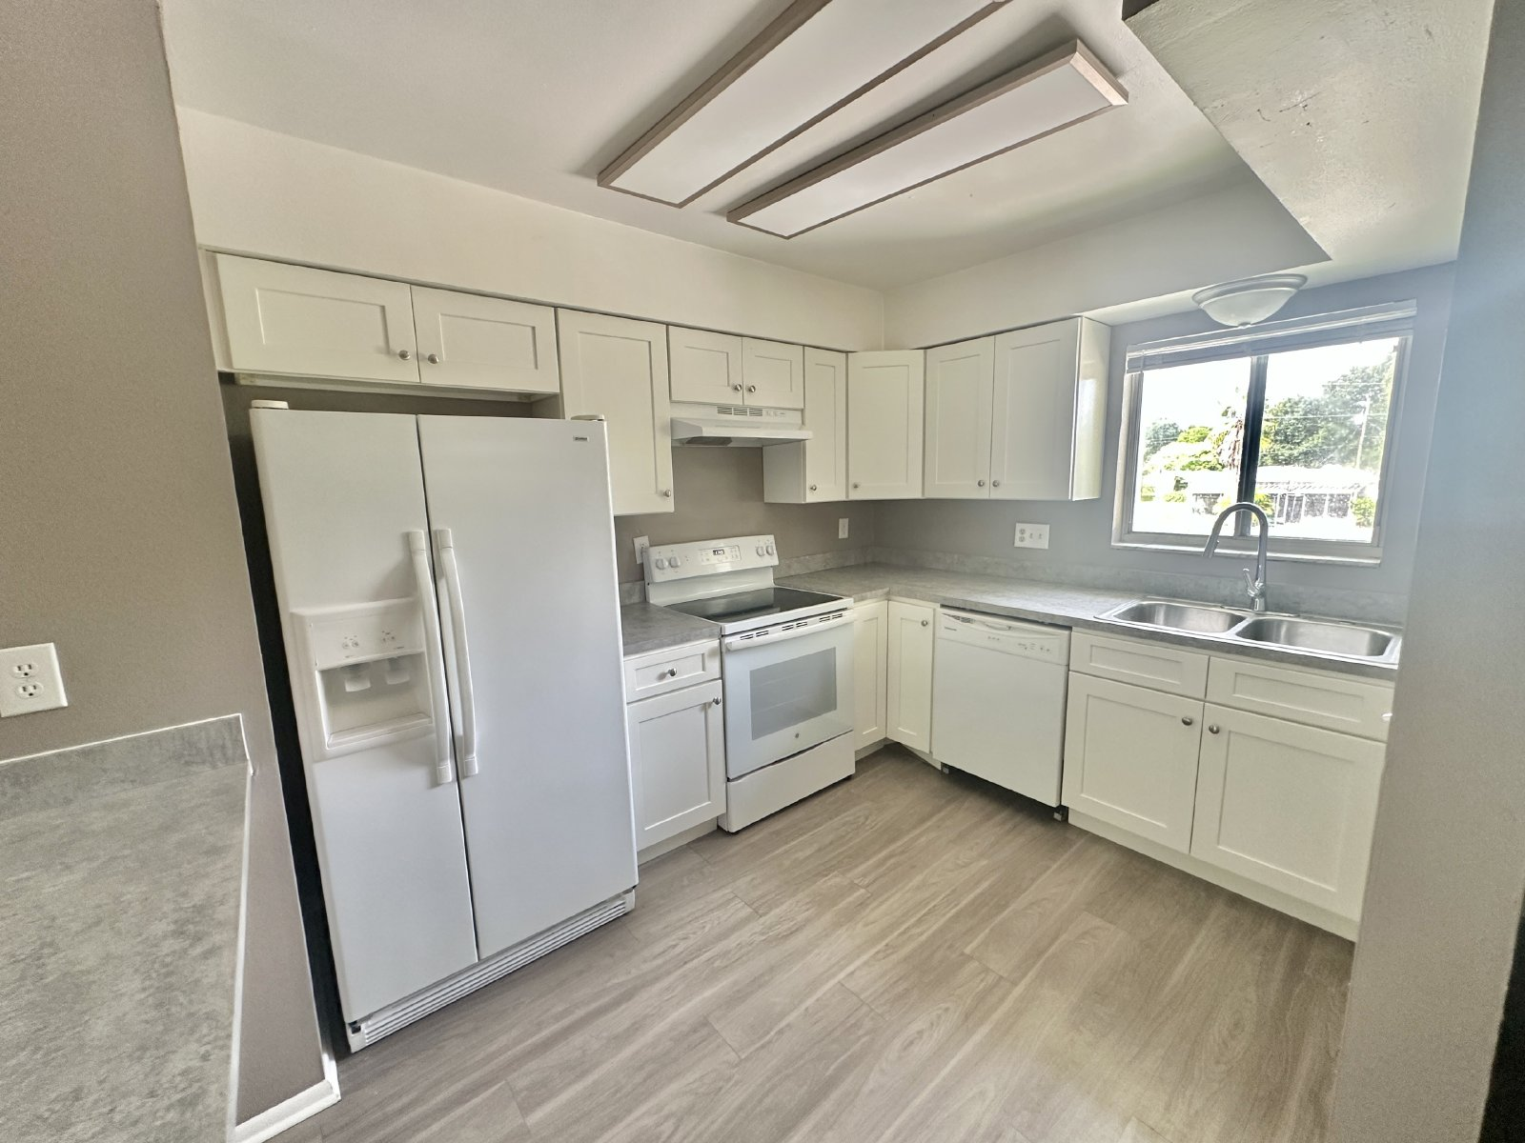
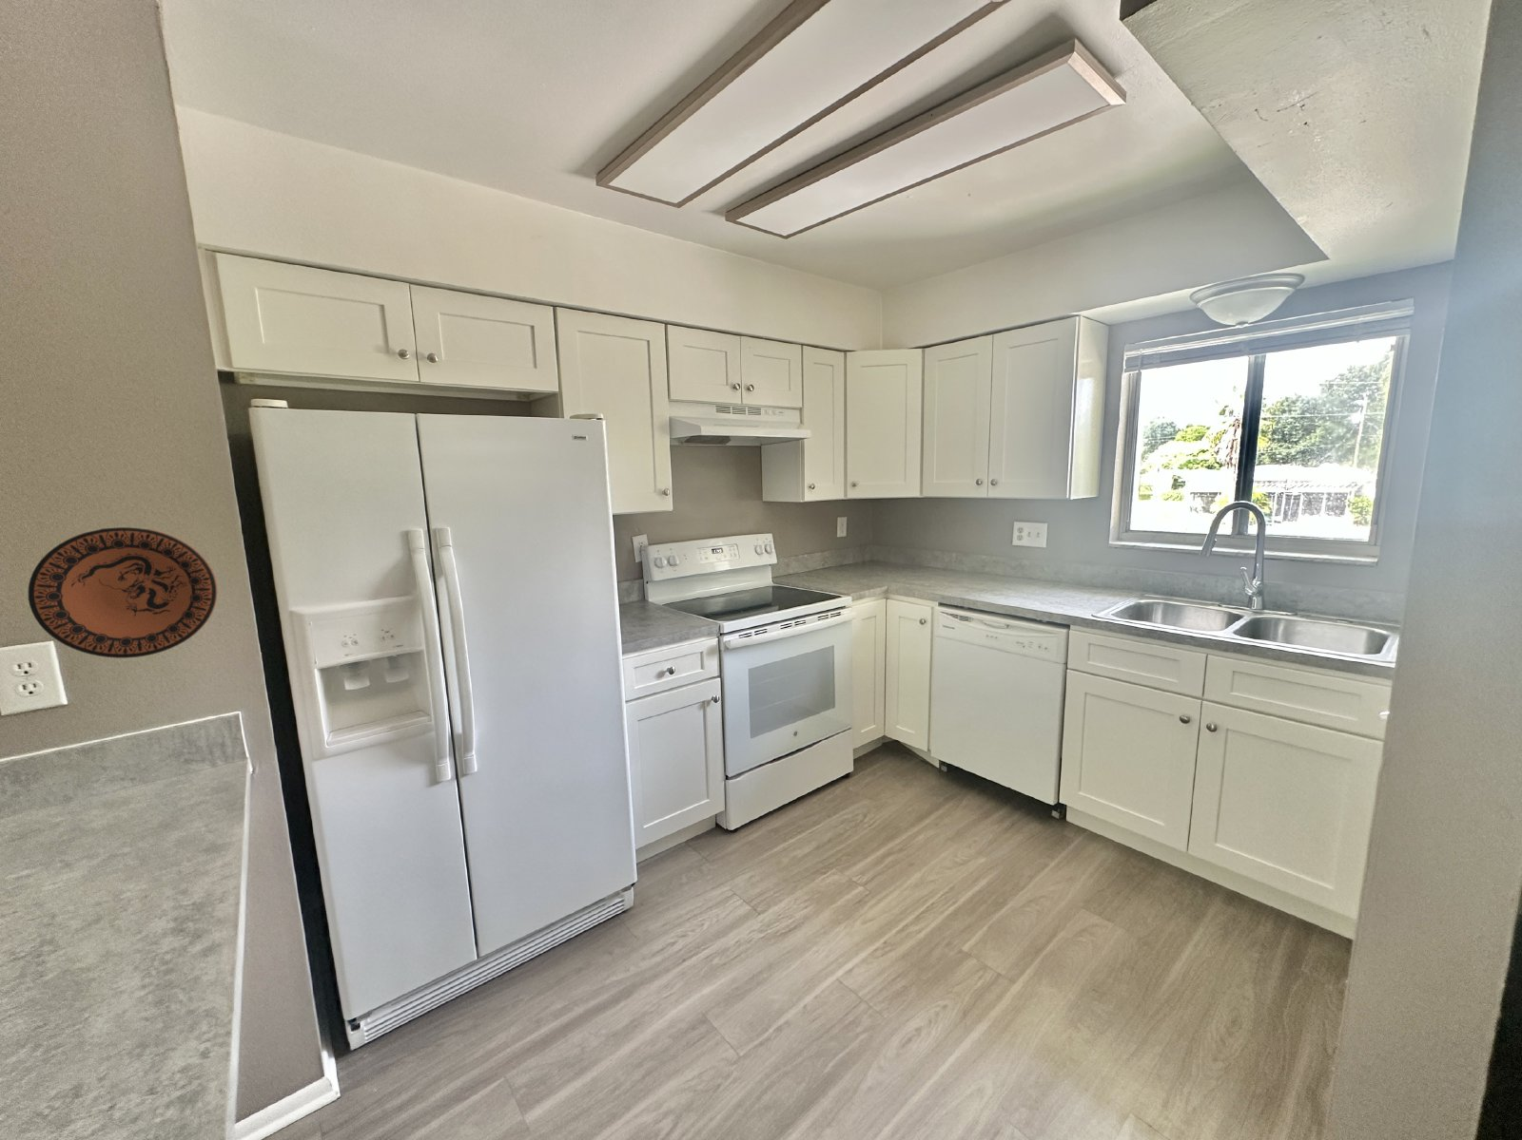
+ decorative plate [28,527,218,660]
